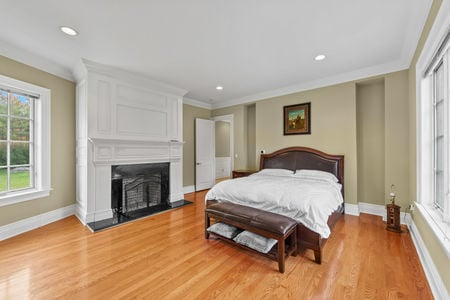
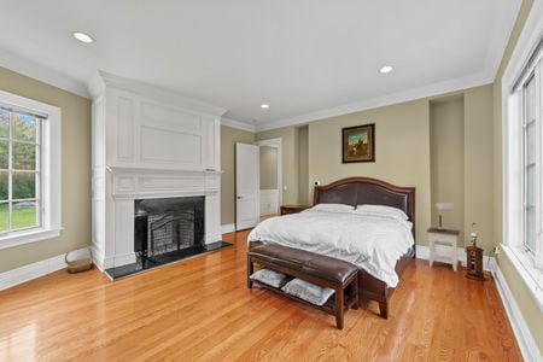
+ lamp [431,202,457,232]
+ basket [64,245,94,274]
+ nightstand [426,227,461,273]
